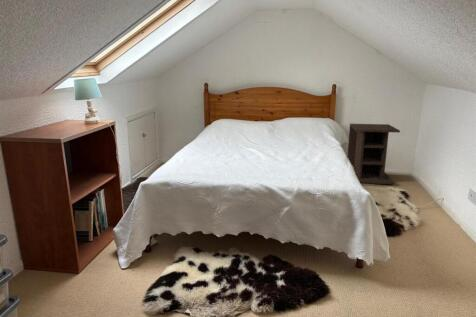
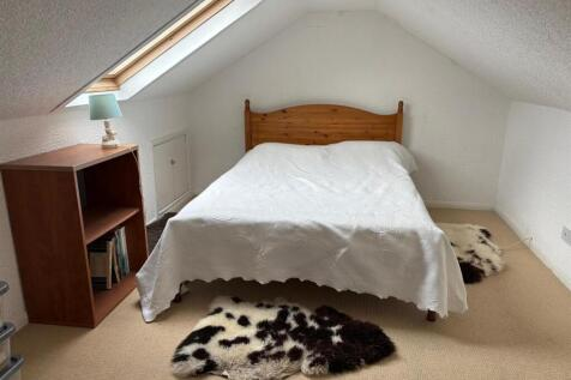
- nightstand [346,123,401,185]
